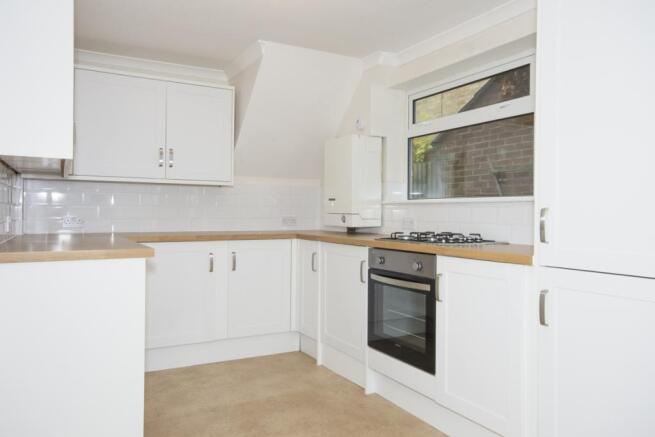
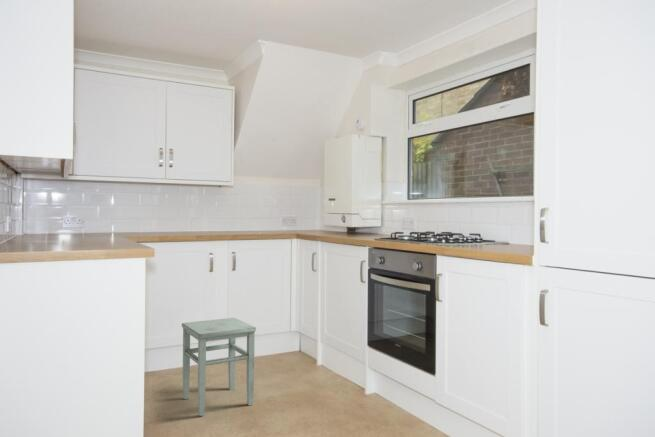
+ stool [181,317,257,417]
